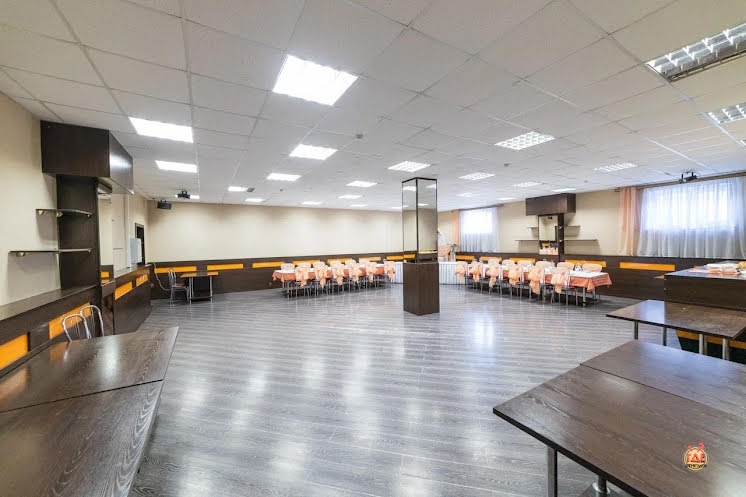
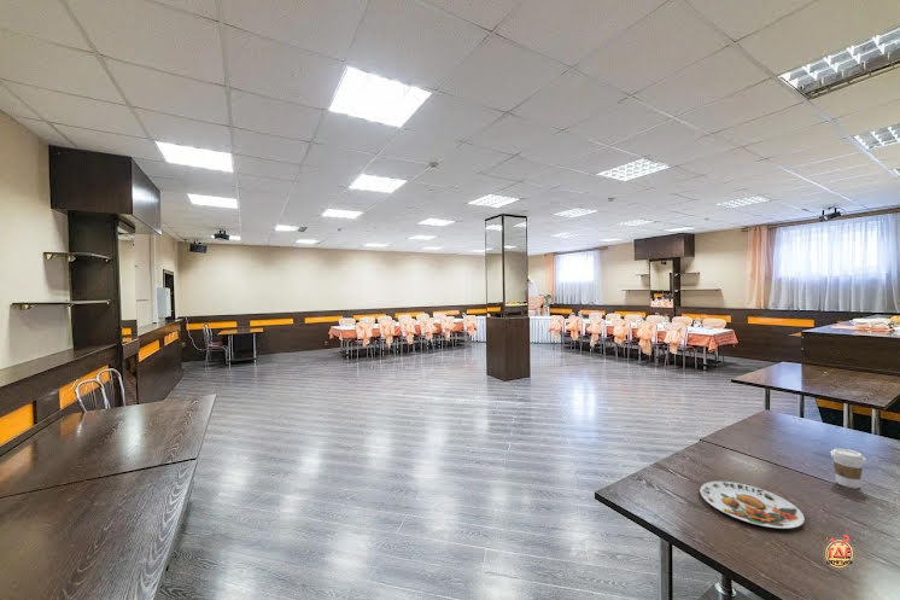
+ coffee cup [829,448,867,489]
+ plate [699,480,806,530]
